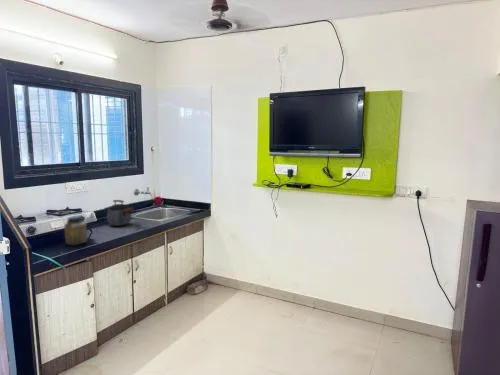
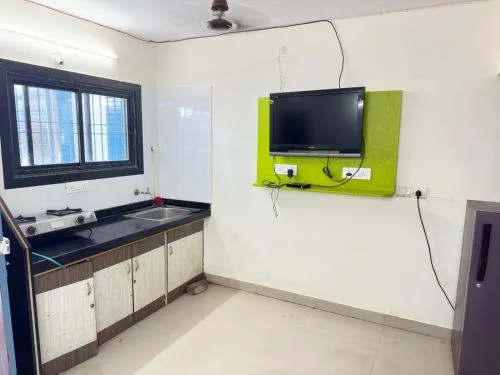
- kettle [103,199,135,227]
- jar [63,215,88,247]
